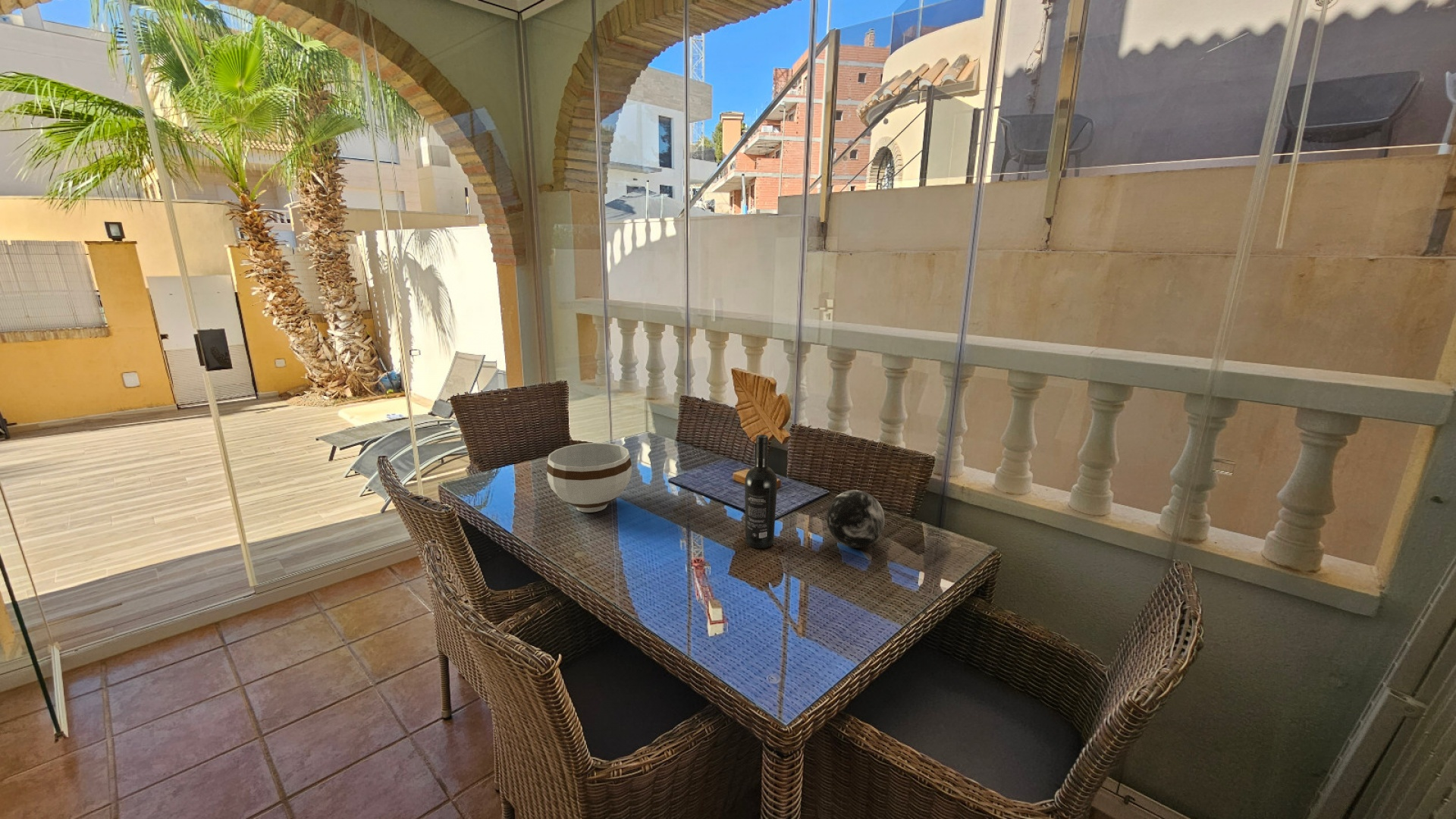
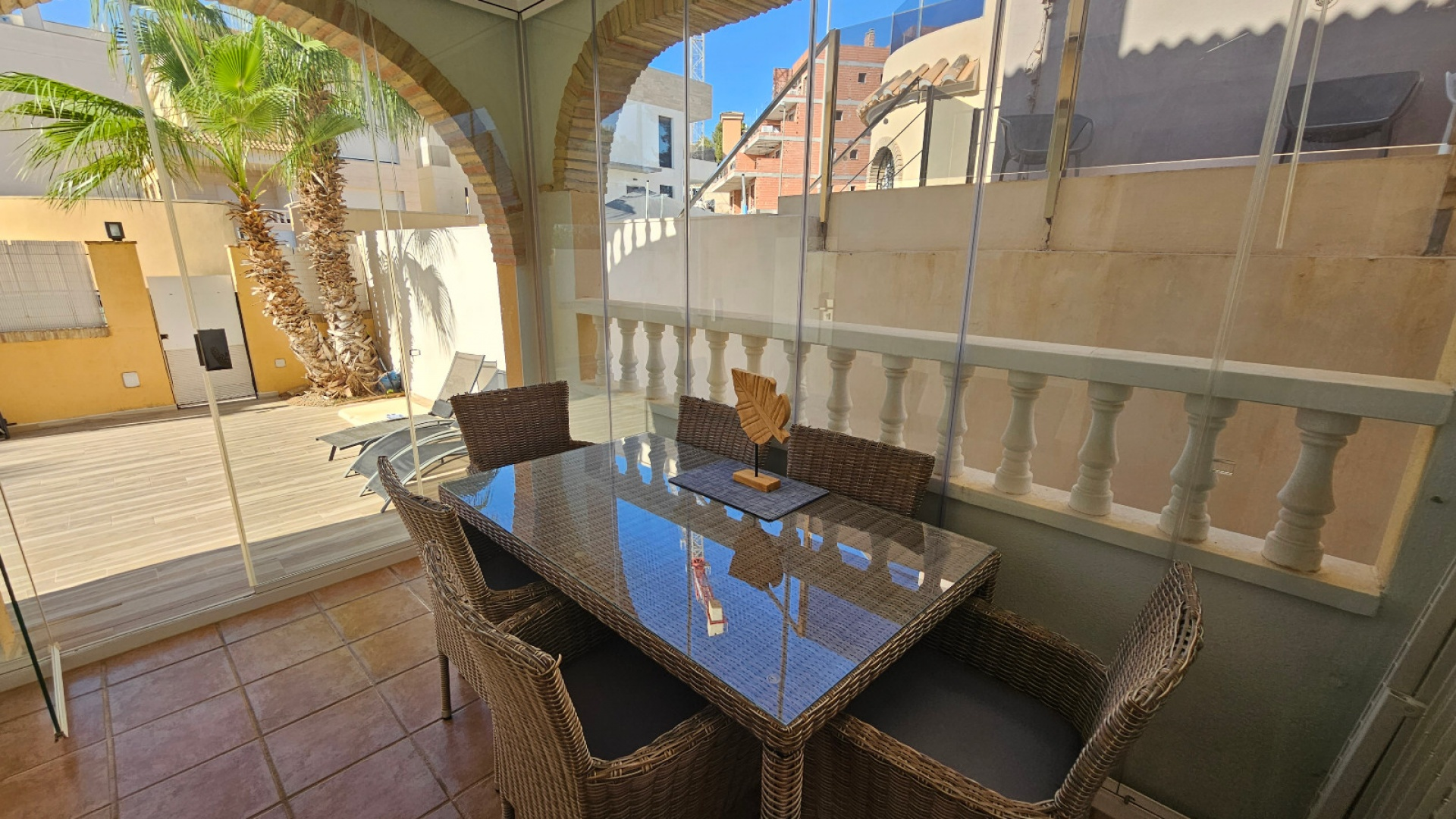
- wine bottle [744,434,778,549]
- bowl [546,442,632,513]
- decorative orb [826,489,886,548]
